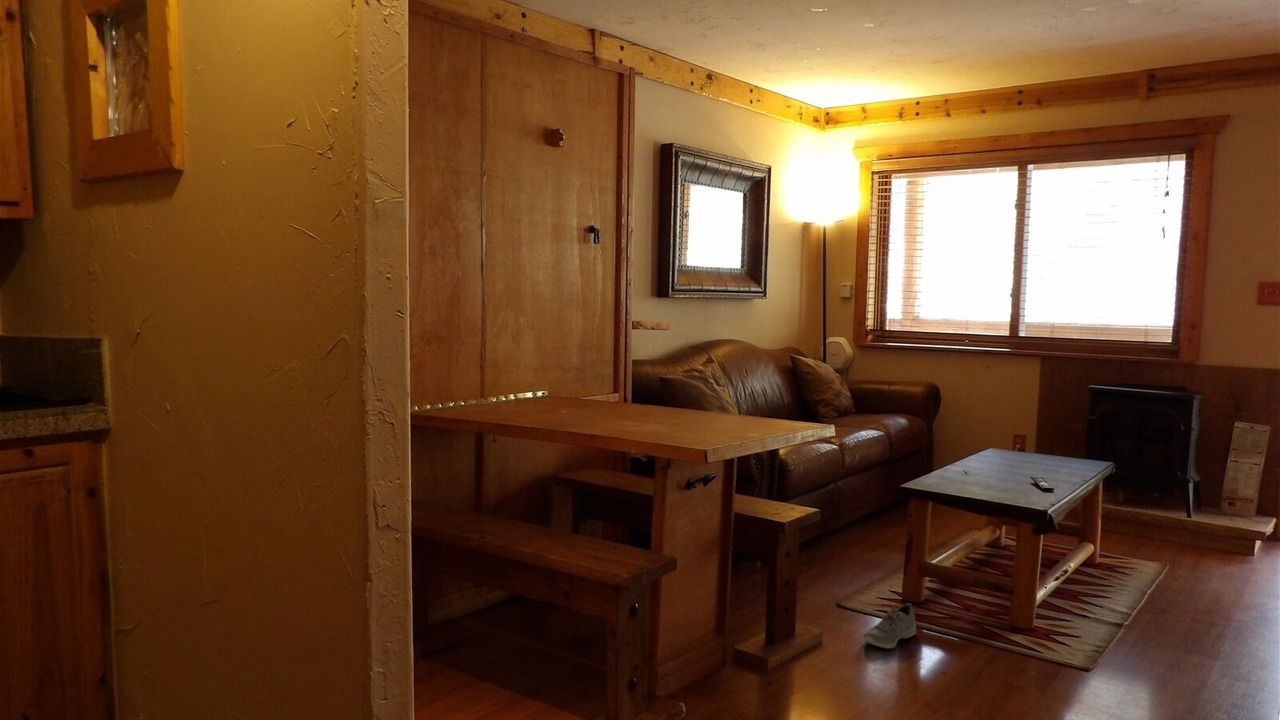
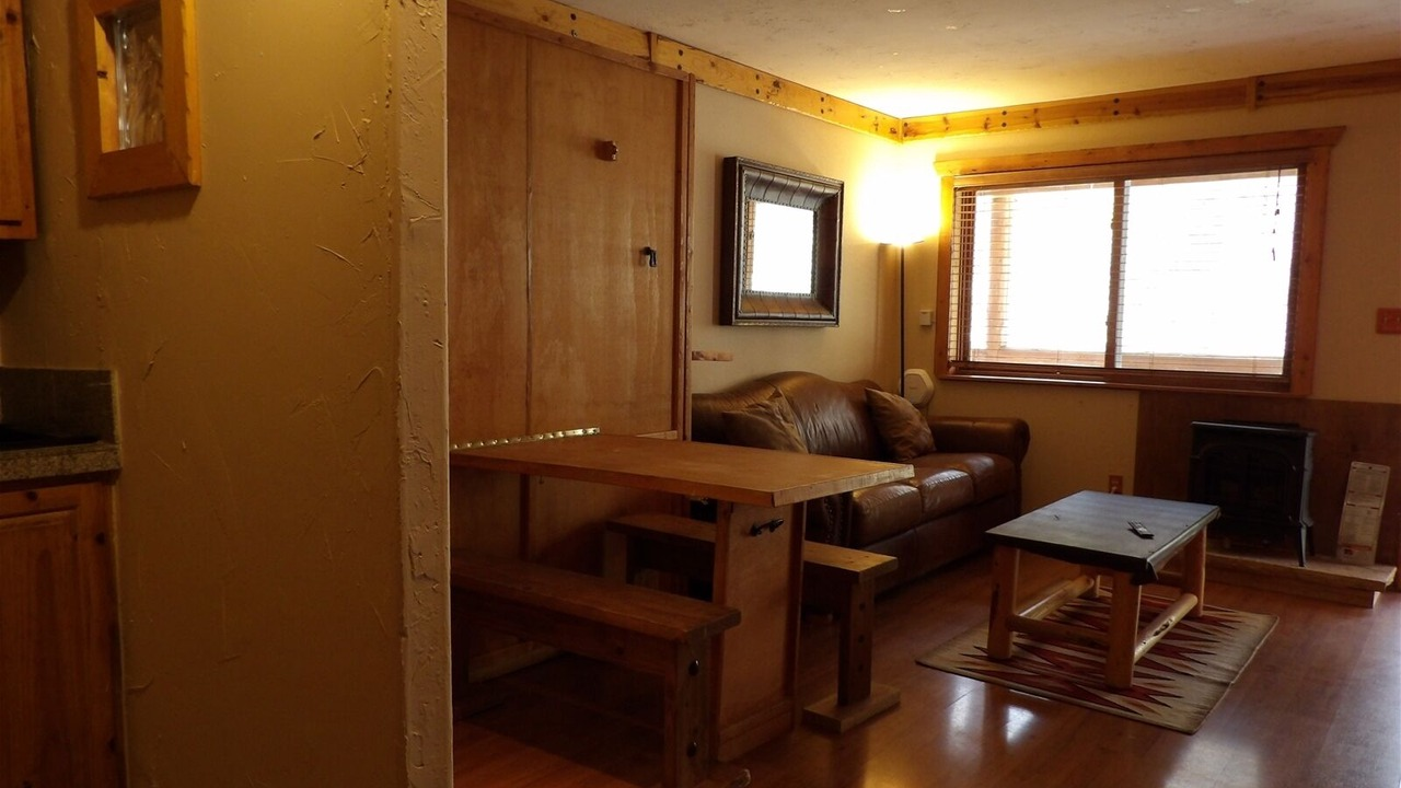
- sneaker [862,602,917,650]
